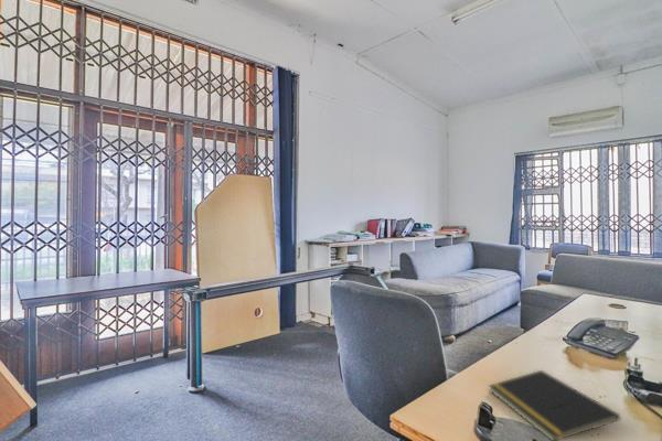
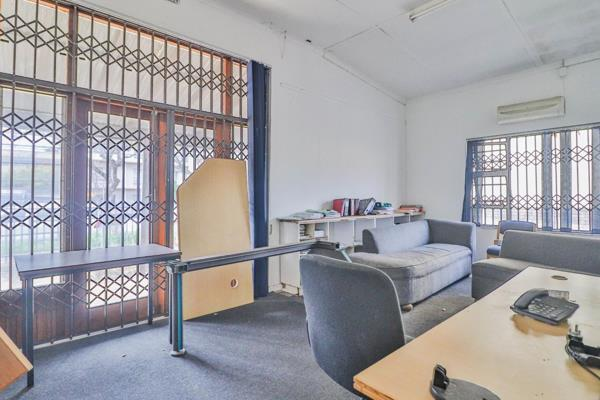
- notepad [488,369,621,441]
